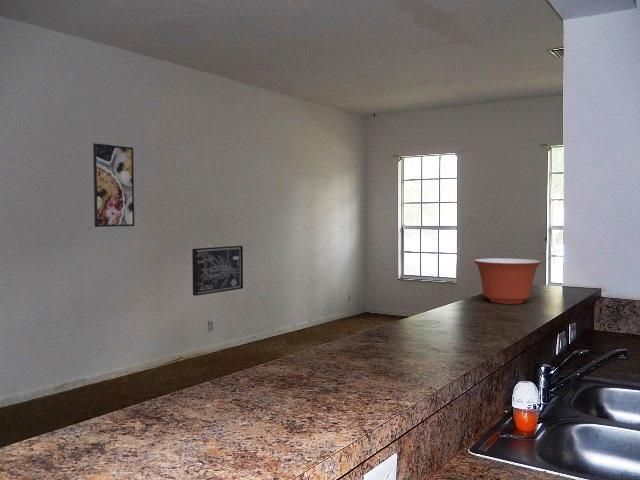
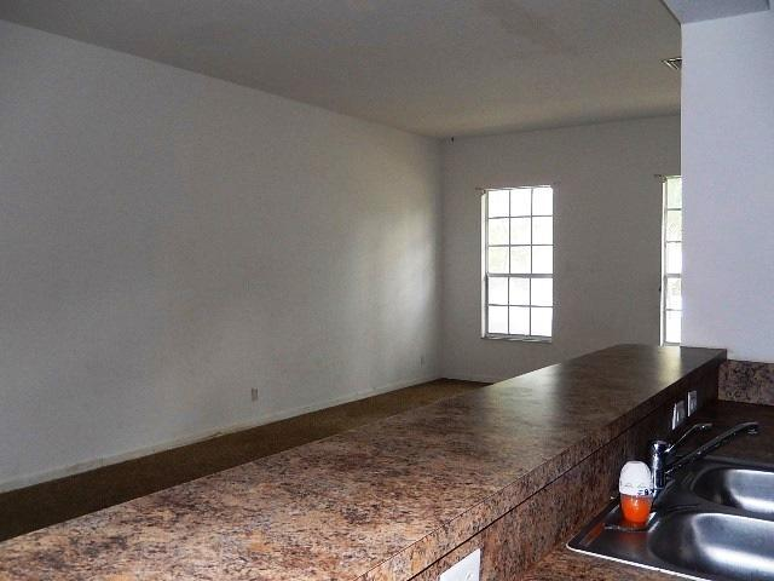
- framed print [92,142,135,228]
- wall art [191,245,244,297]
- mixing bowl [473,257,542,305]
